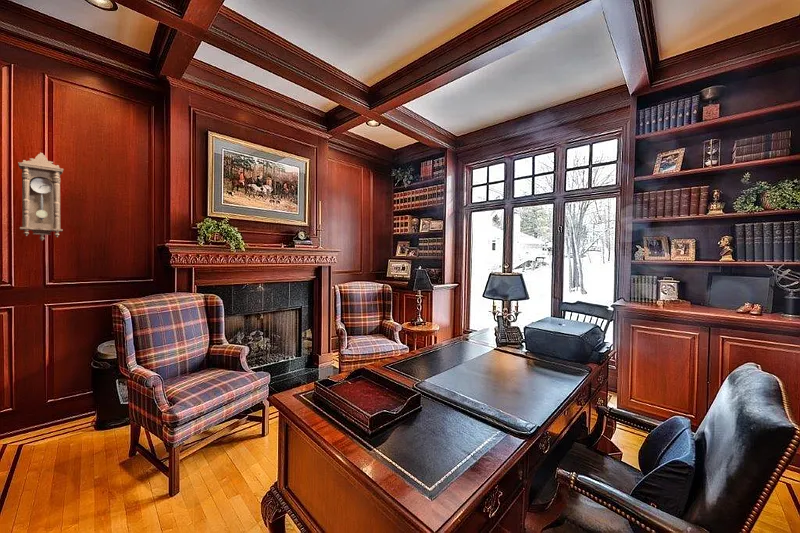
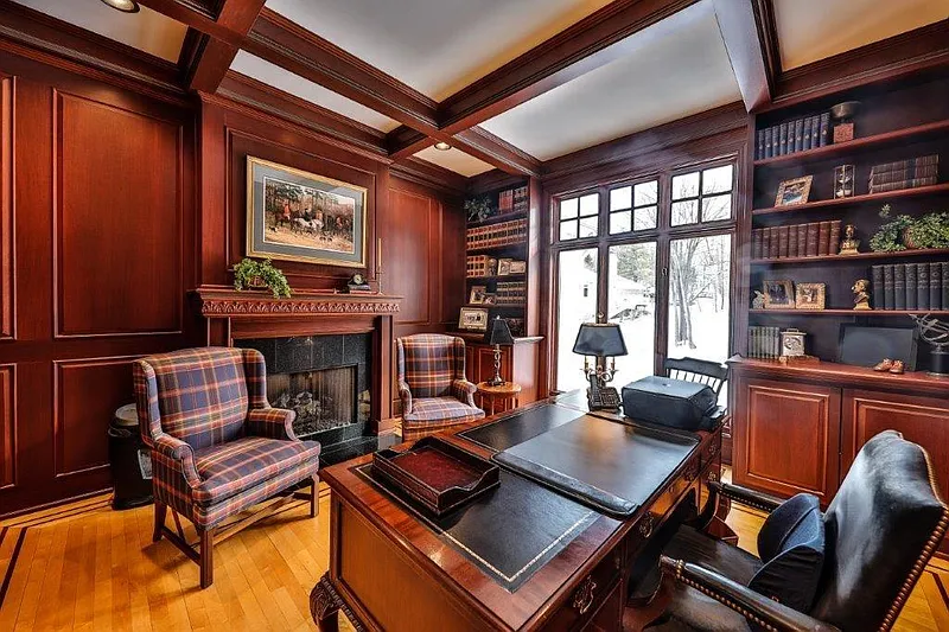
- pendulum clock [17,152,65,242]
